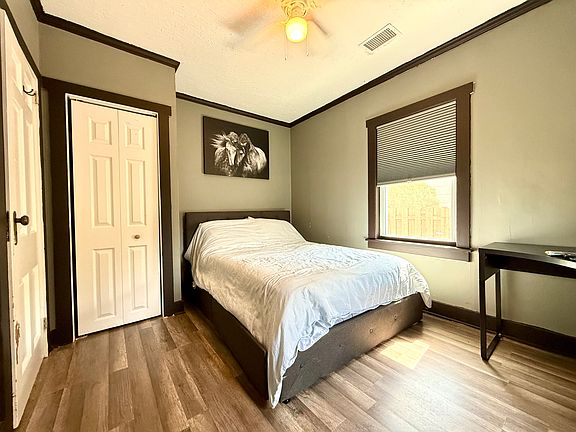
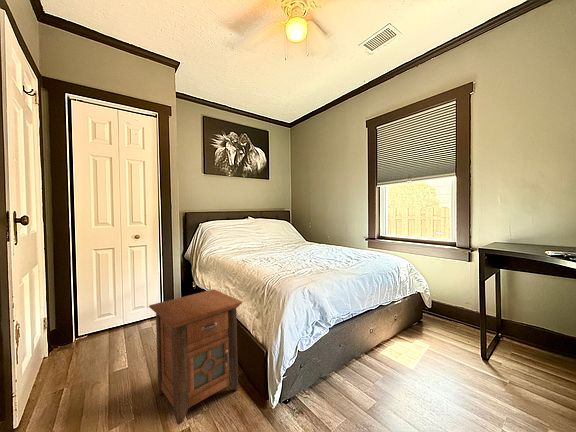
+ nightstand [148,288,243,426]
